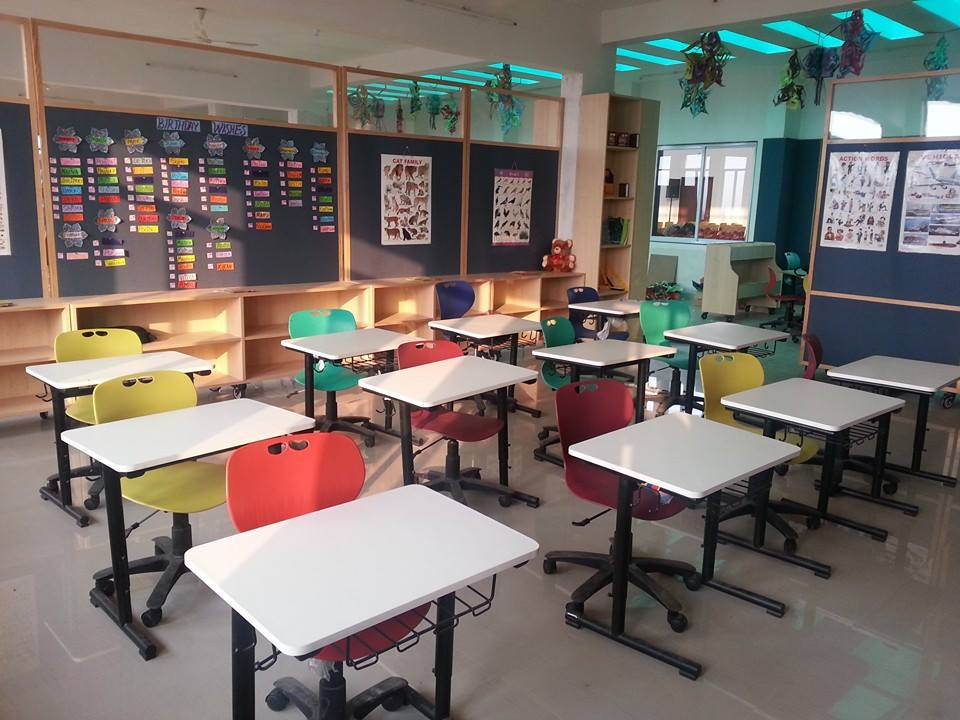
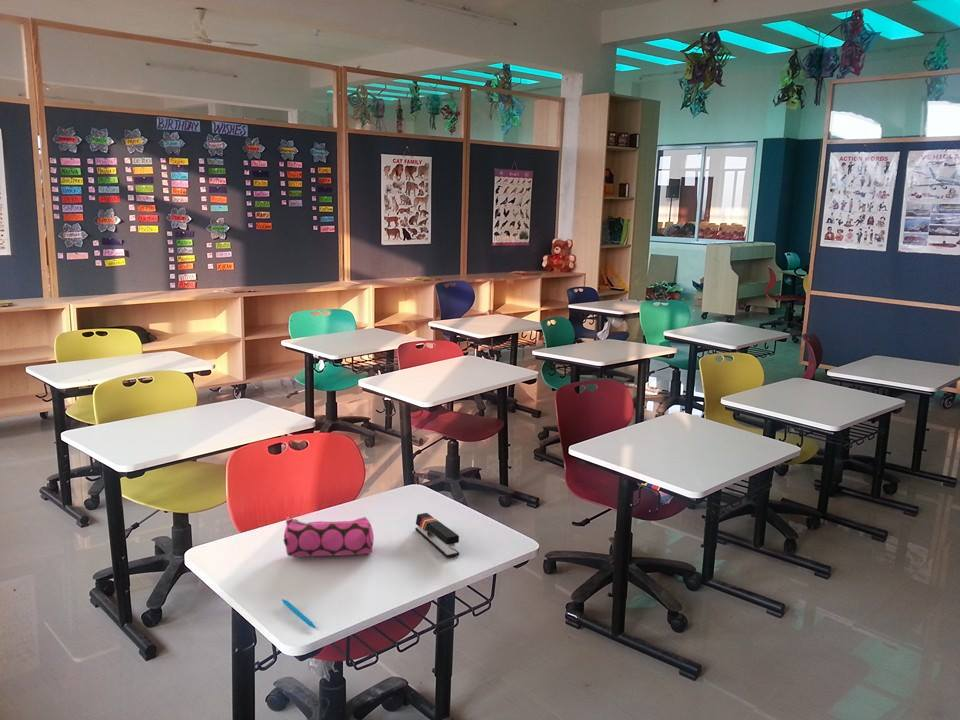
+ pencil case [283,516,375,558]
+ stapler [414,512,460,559]
+ pen [281,598,317,629]
